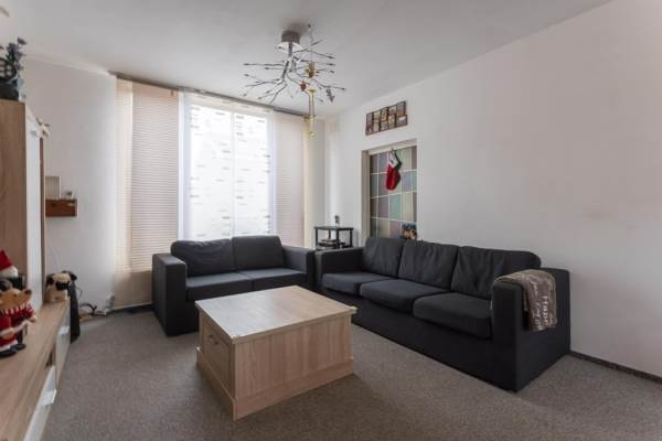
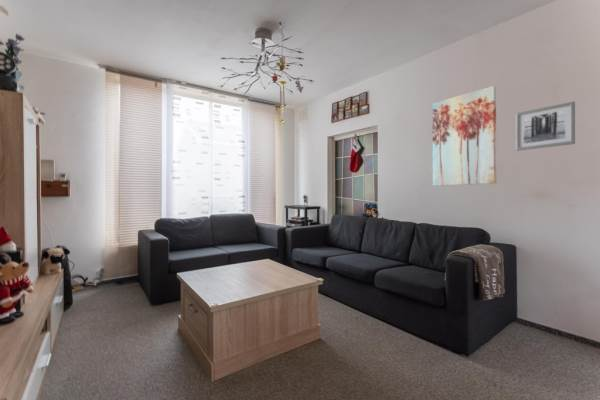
+ wall art [515,101,576,152]
+ wall art [431,85,497,187]
